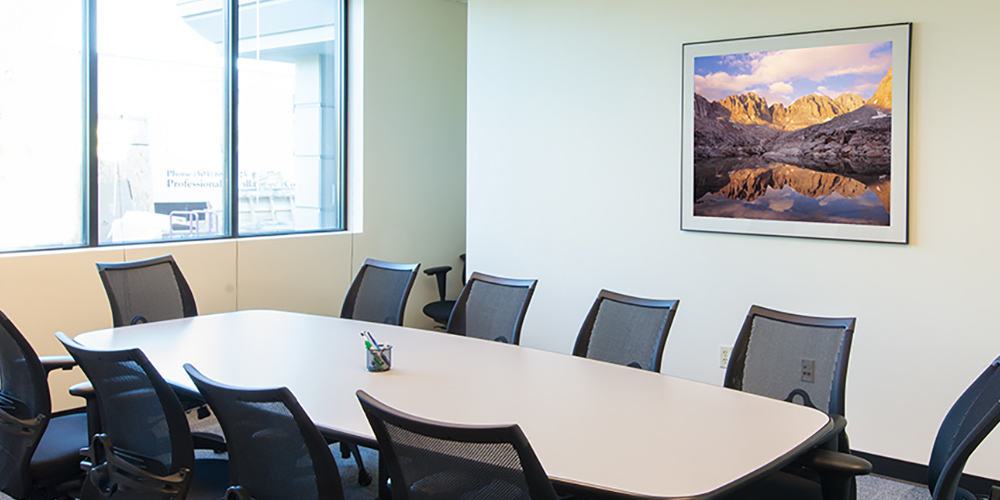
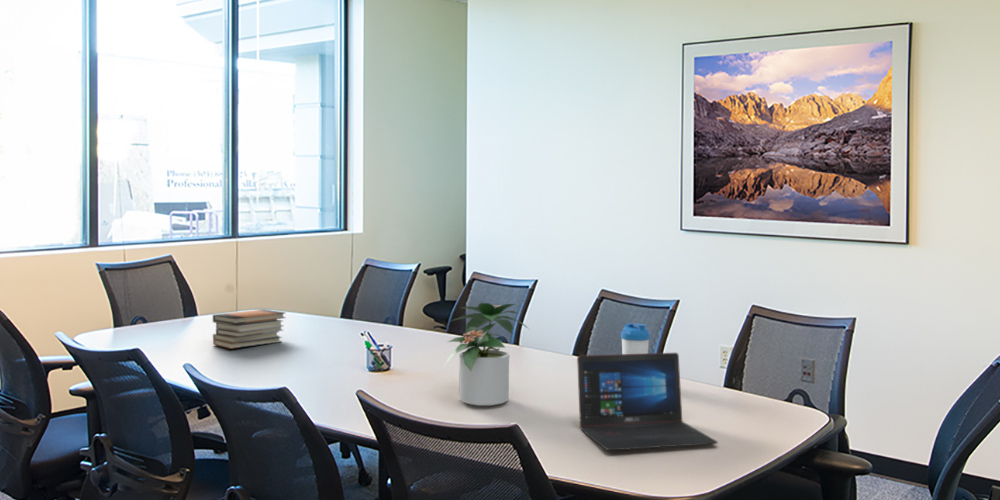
+ laptop [576,352,719,451]
+ potted plant [443,302,530,407]
+ water bottle [620,322,651,354]
+ book stack [212,309,287,350]
